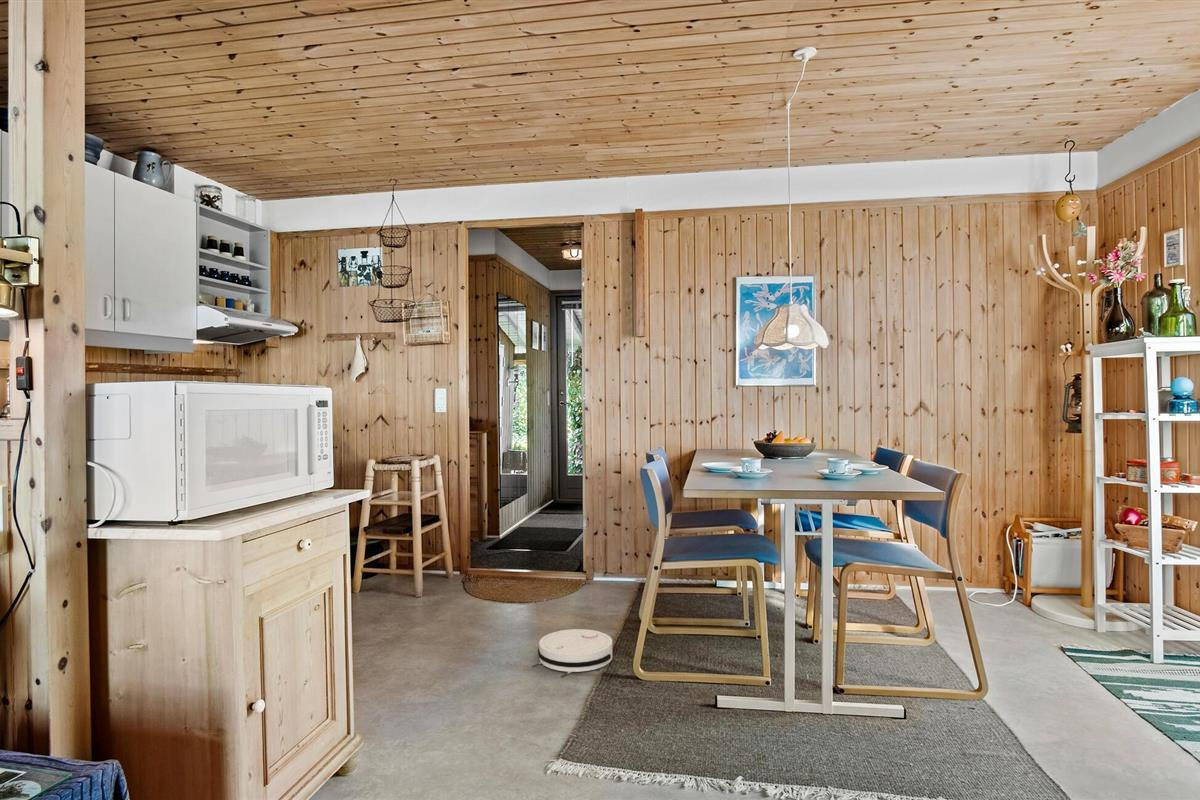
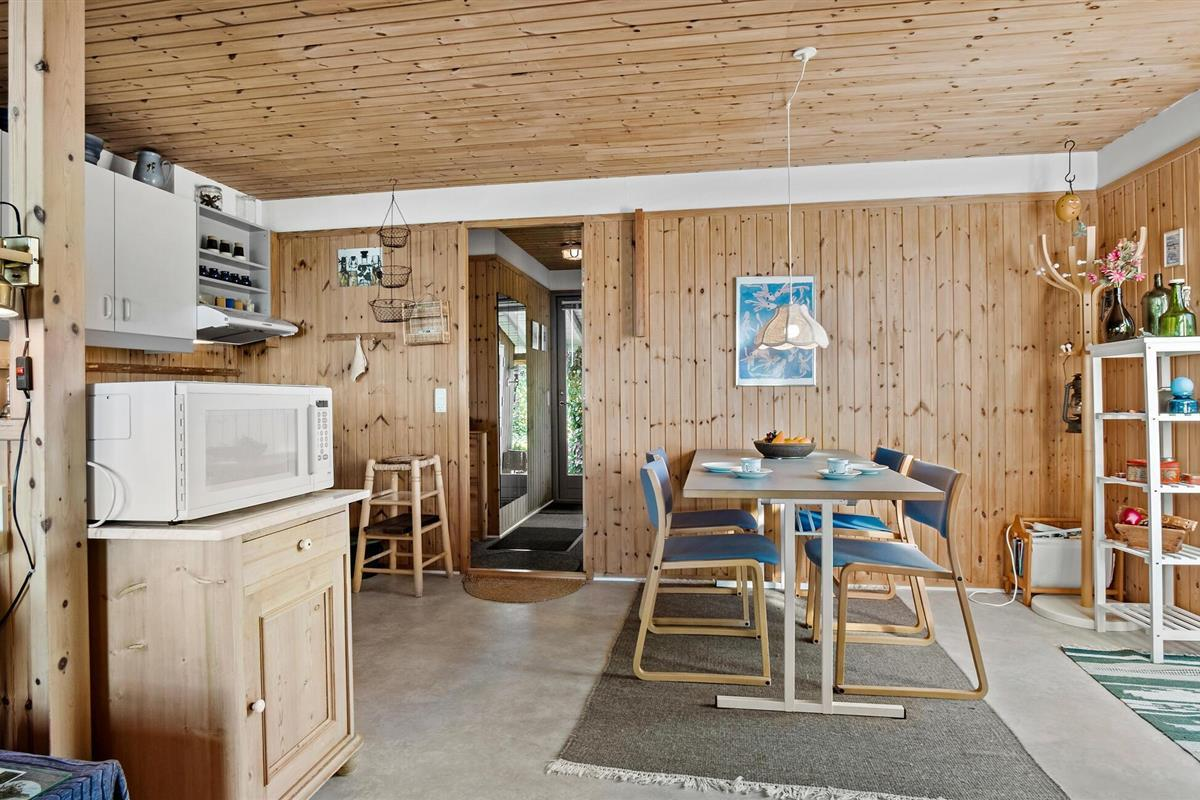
- robot vacuum [531,628,613,678]
